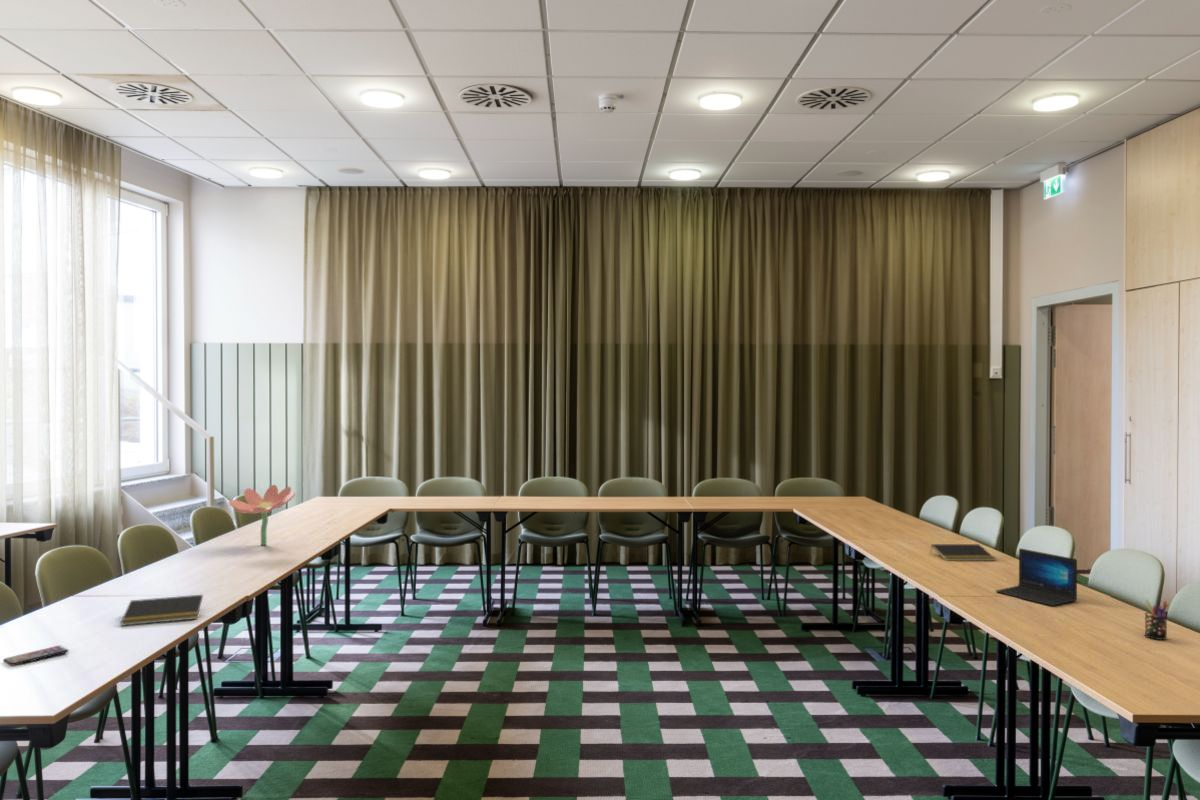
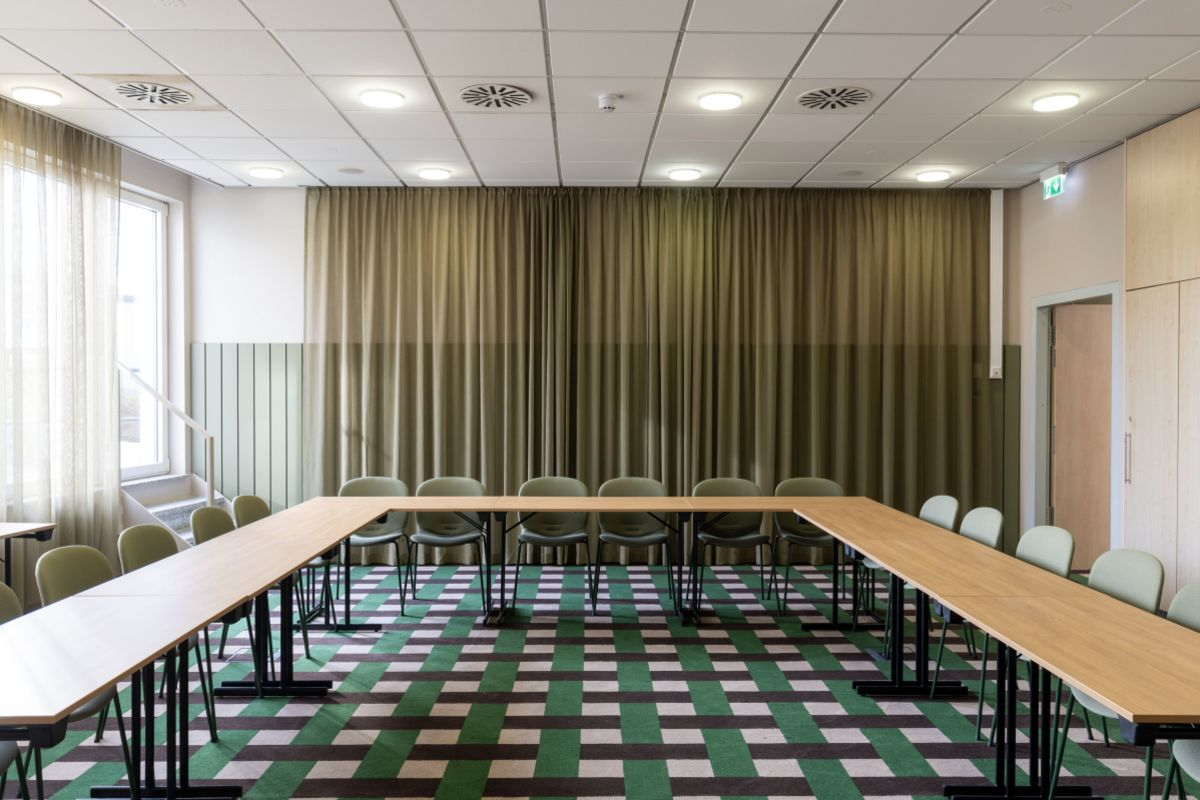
- notepad [929,543,996,562]
- flower [228,484,297,546]
- notepad [120,594,204,627]
- pen holder [1144,599,1169,641]
- smartphone [2,644,70,667]
- laptop [995,547,1078,607]
